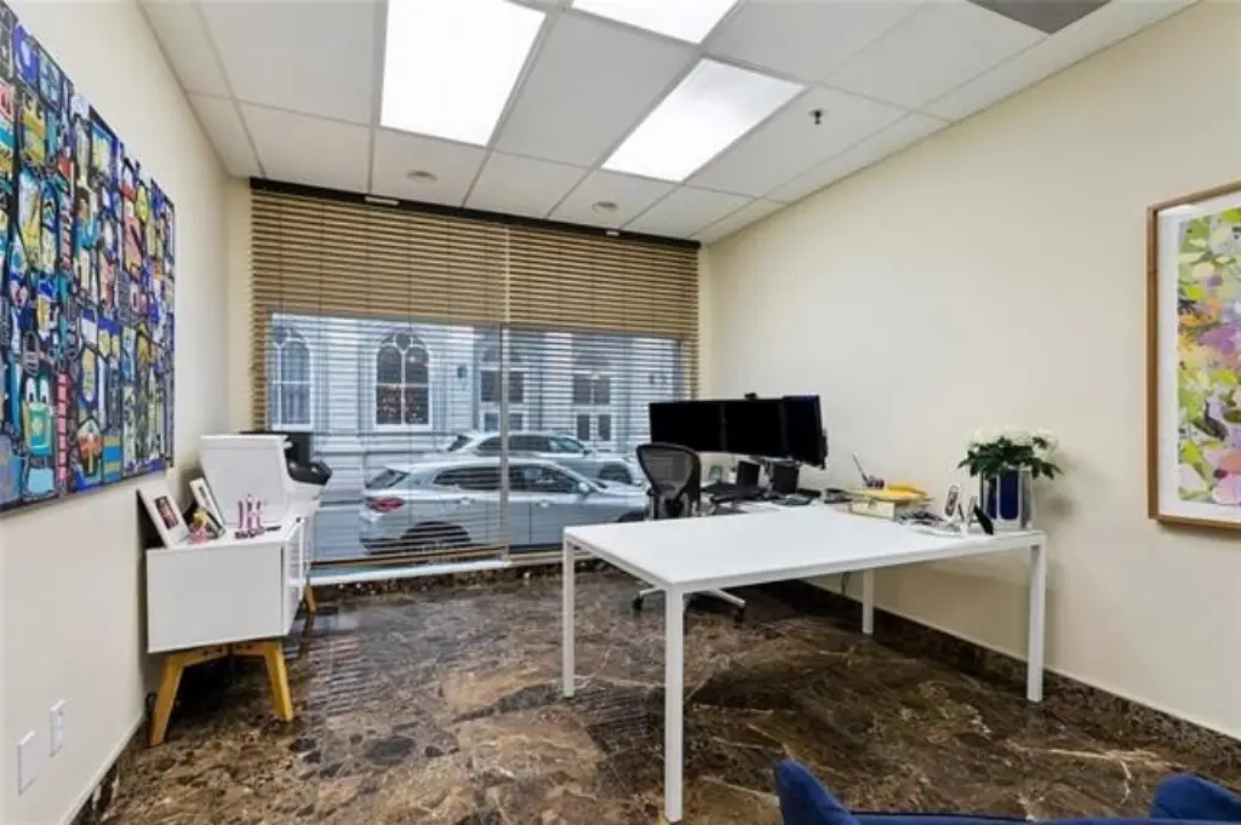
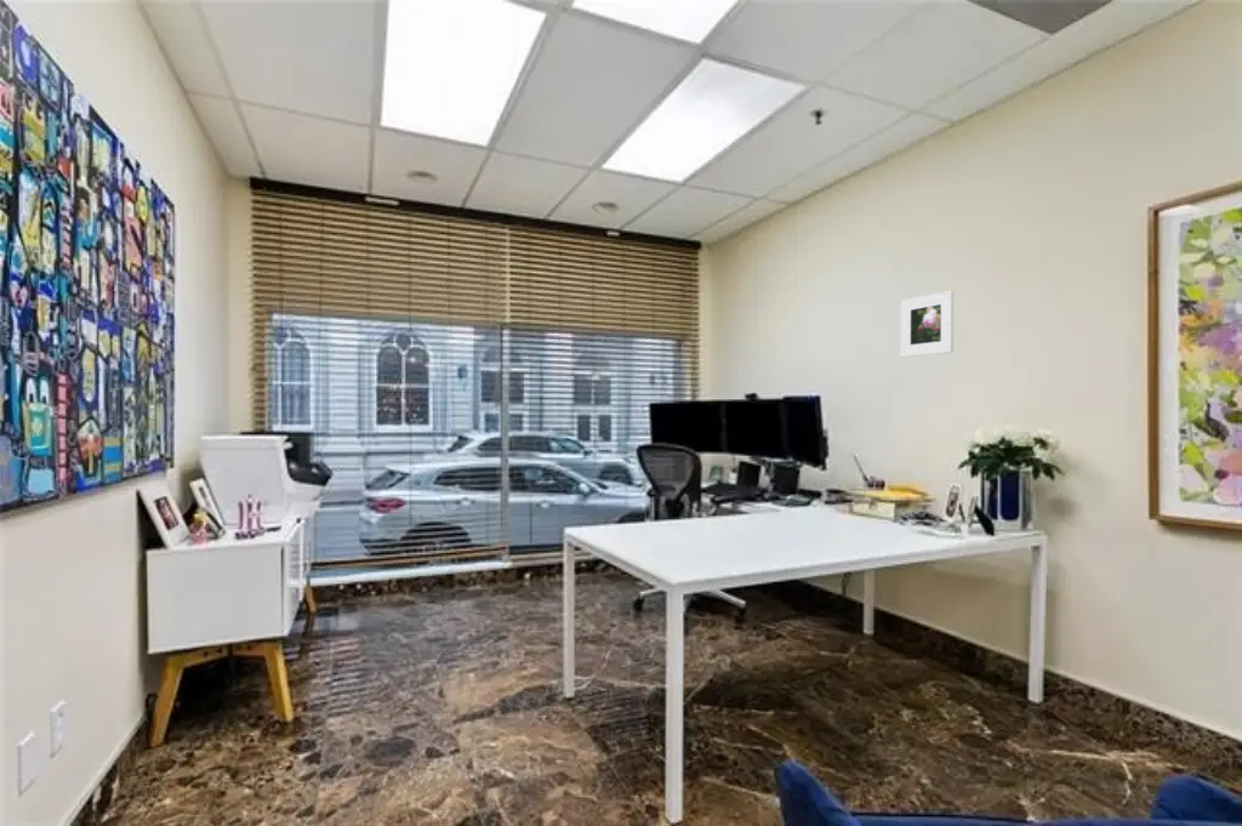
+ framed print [900,290,955,358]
